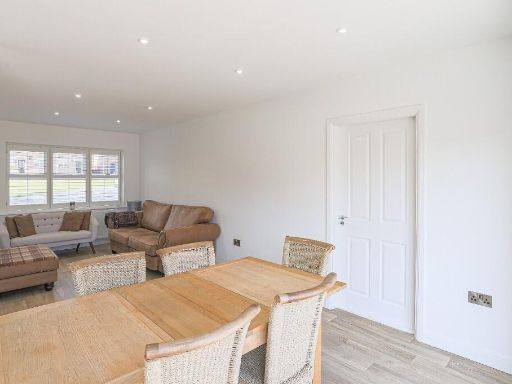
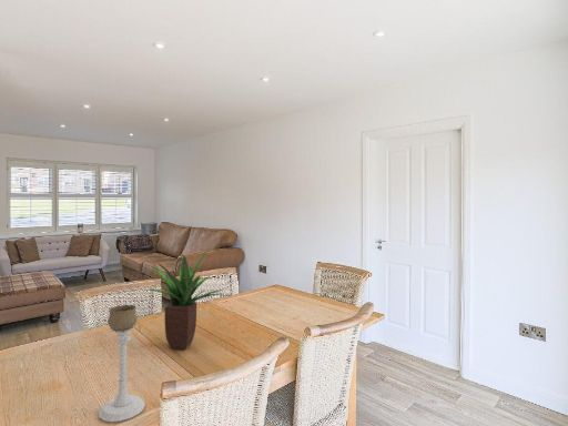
+ candle holder [98,304,146,423]
+ potted plant [148,251,224,351]
